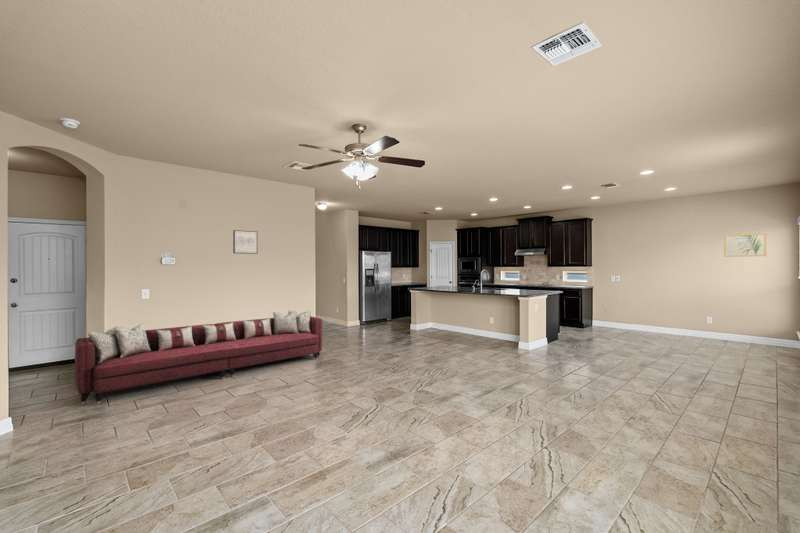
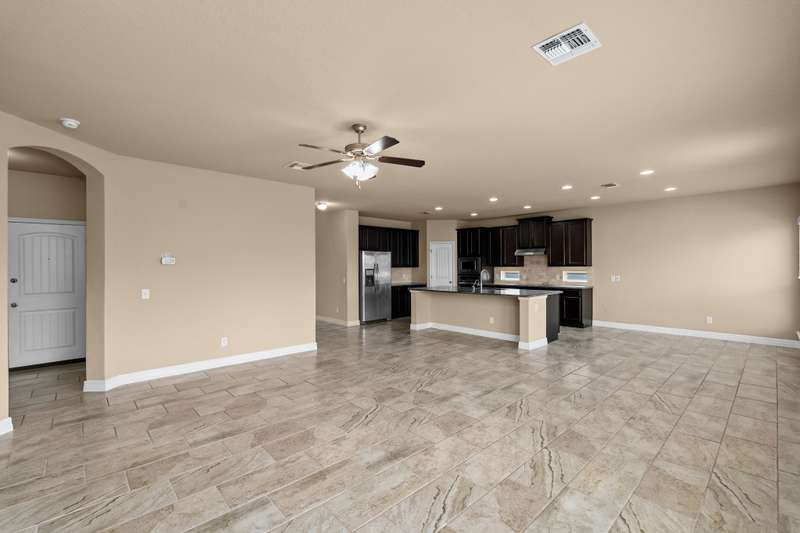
- sofa [74,309,323,405]
- wall art [232,229,259,255]
- wall art [723,232,767,258]
